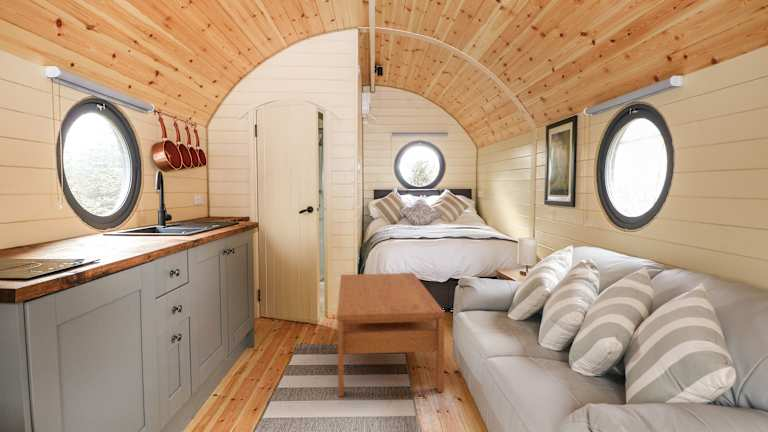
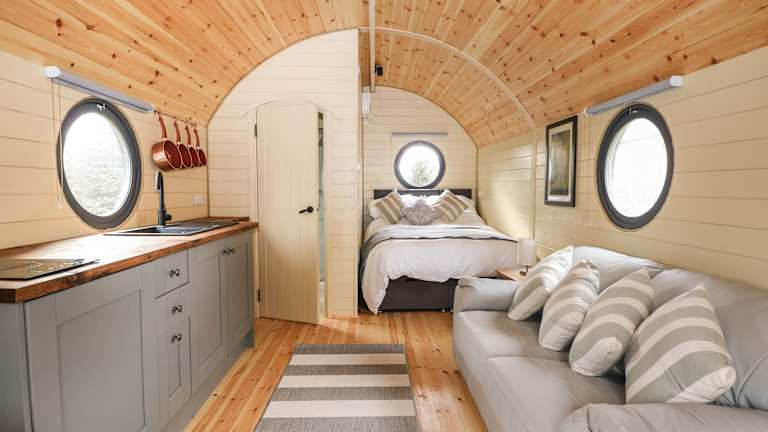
- coffee table [336,272,446,398]
